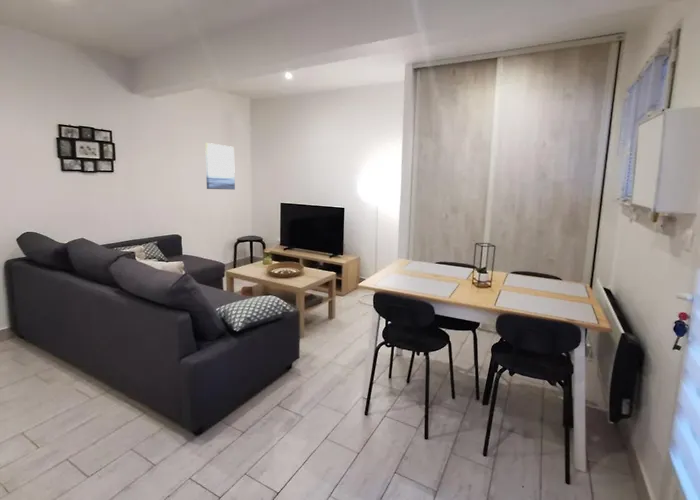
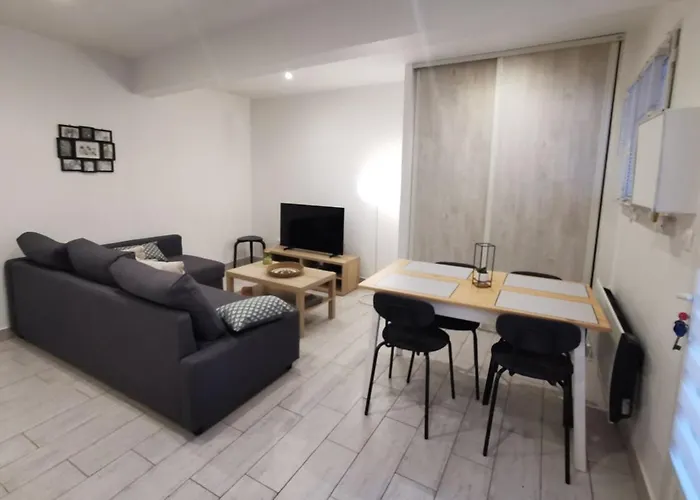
- wall art [204,142,236,191]
